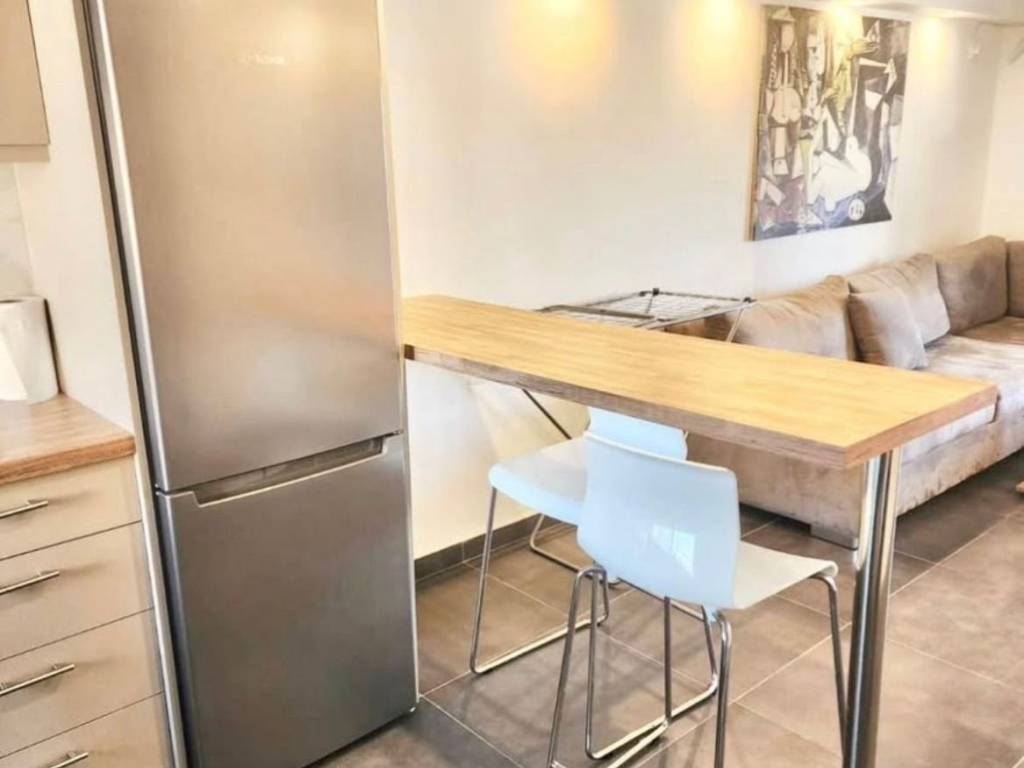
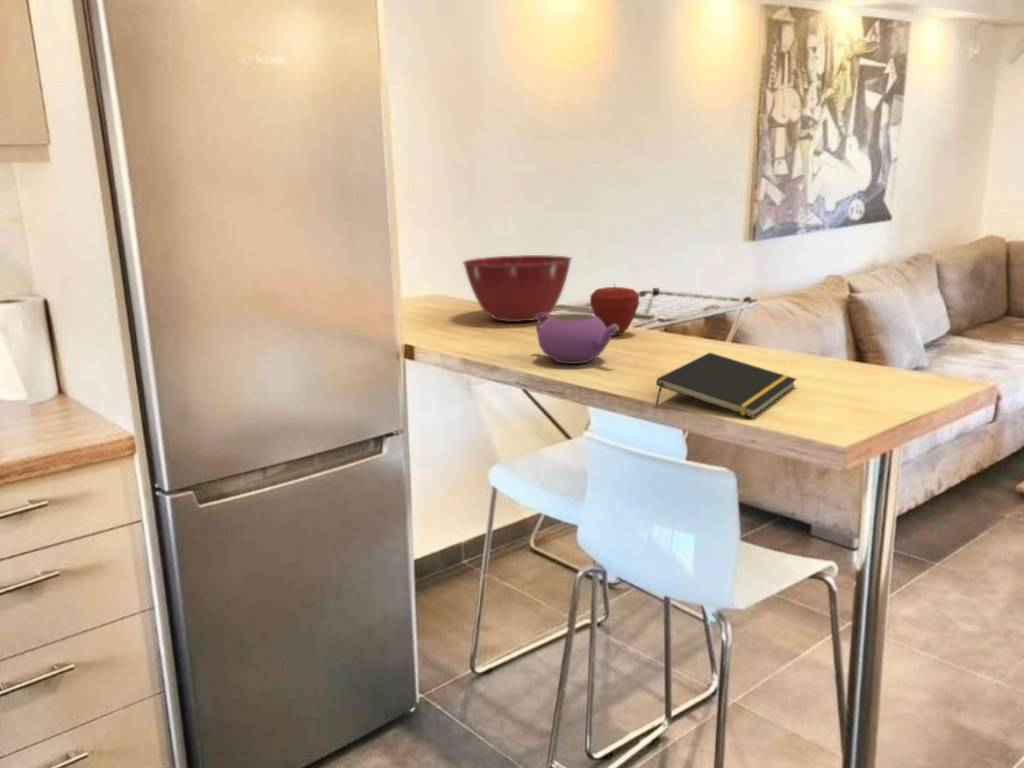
+ mixing bowl [462,254,573,323]
+ notepad [654,352,798,419]
+ teapot [535,312,619,365]
+ apple [589,283,640,337]
